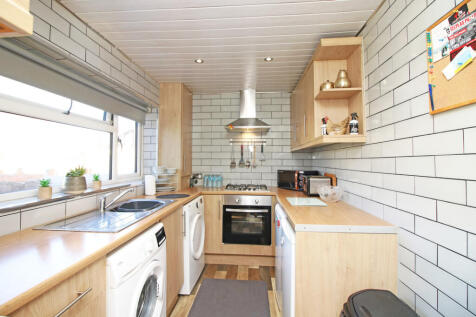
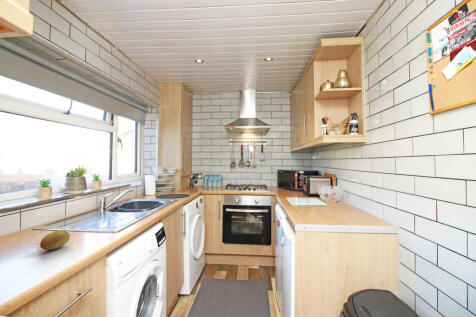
+ fruit [39,229,71,251]
